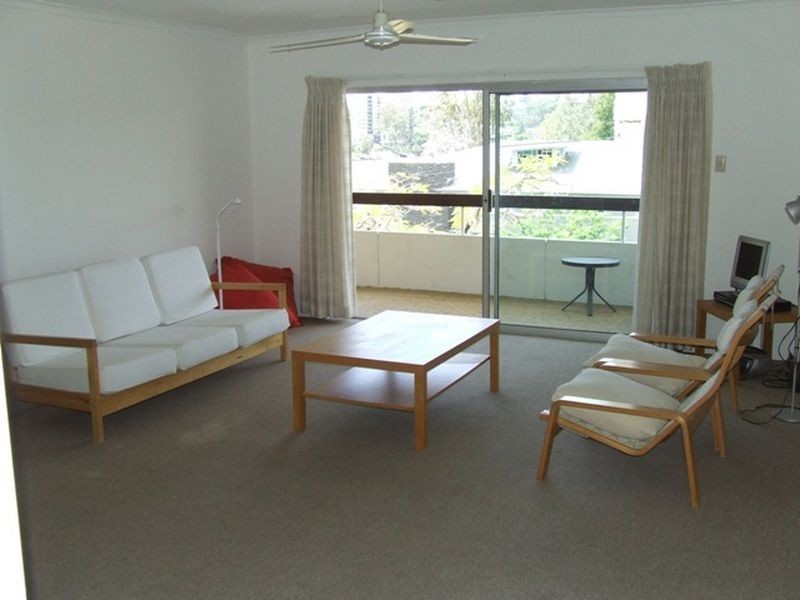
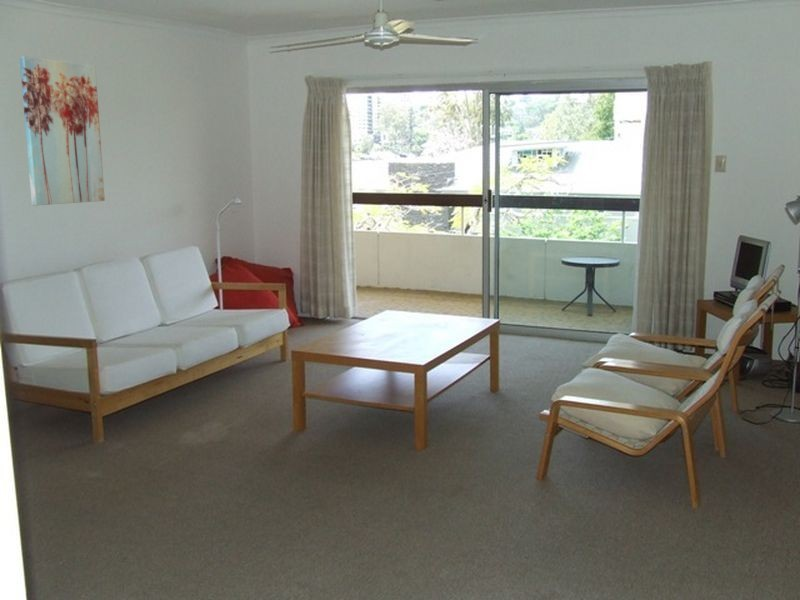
+ wall art [19,55,106,206]
